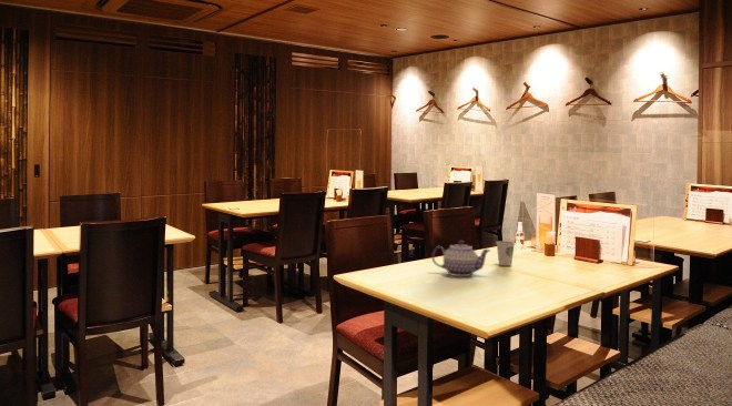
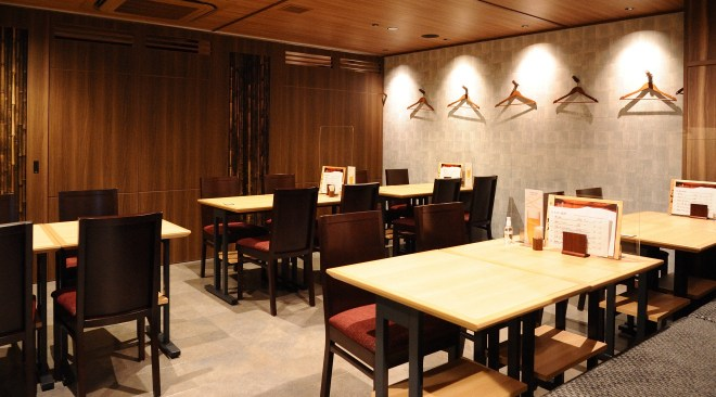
- teapot [430,240,491,277]
- dixie cup [495,240,516,266]
